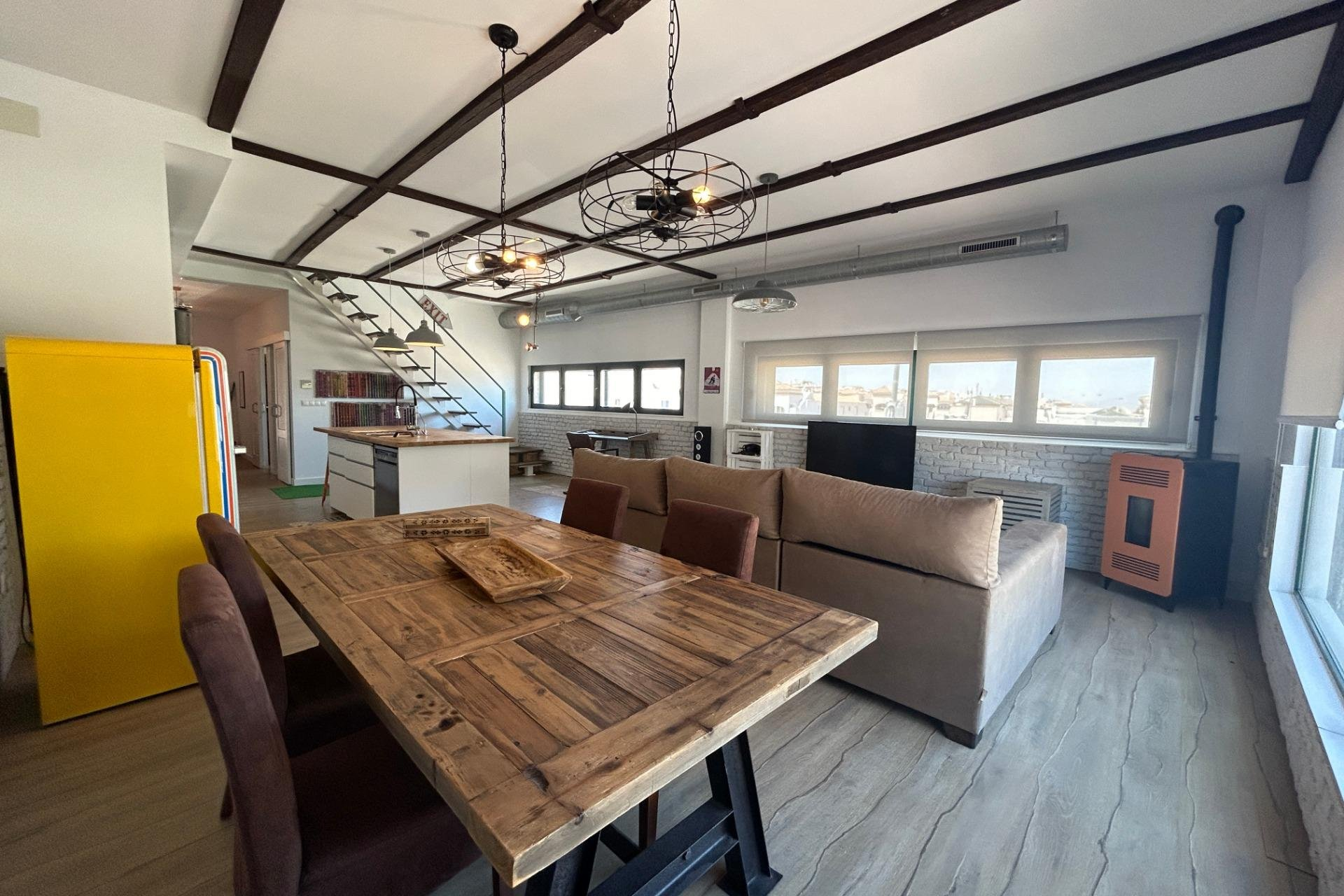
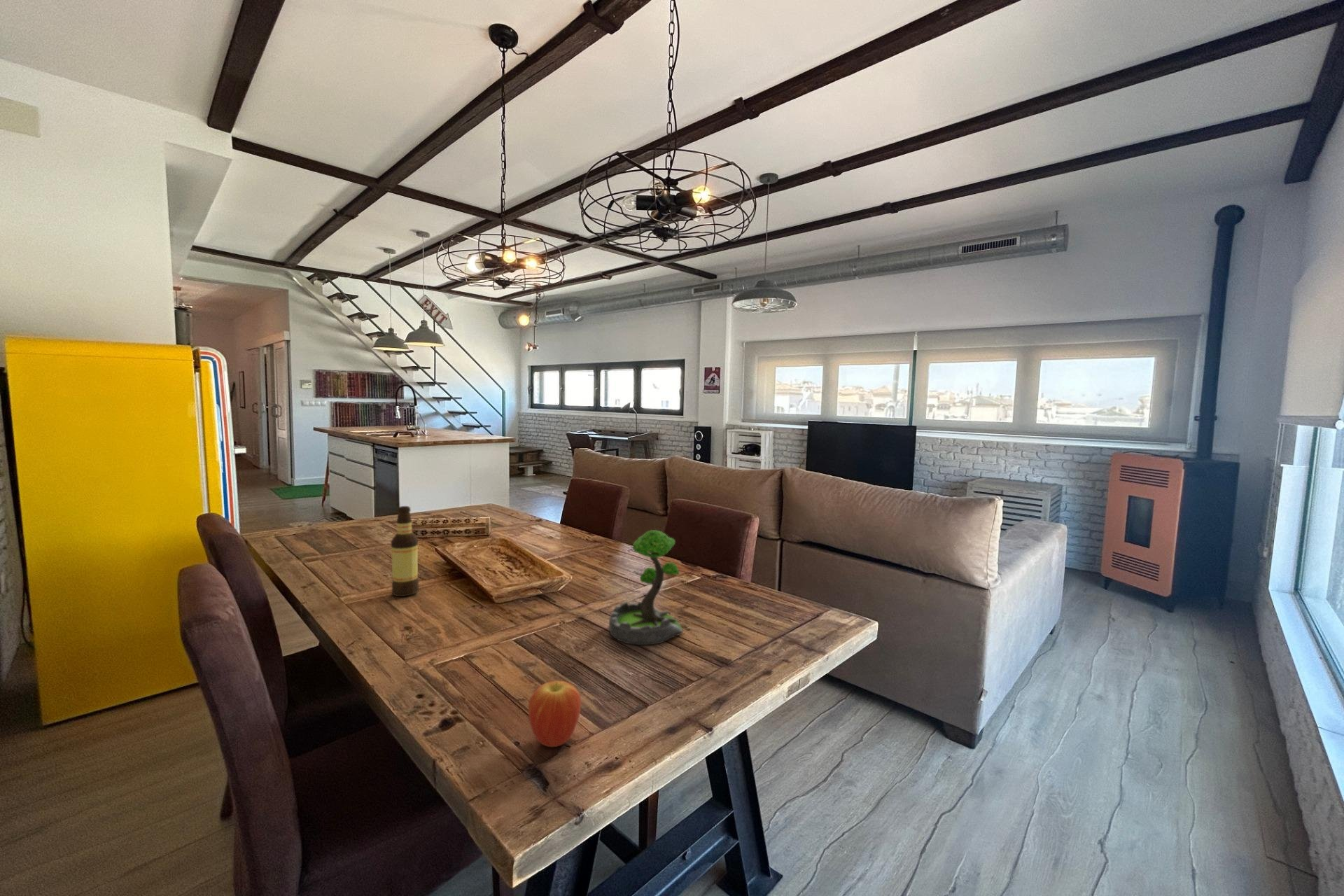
+ fruit [528,680,582,748]
+ bottle [391,505,420,597]
+ plant [608,529,683,646]
